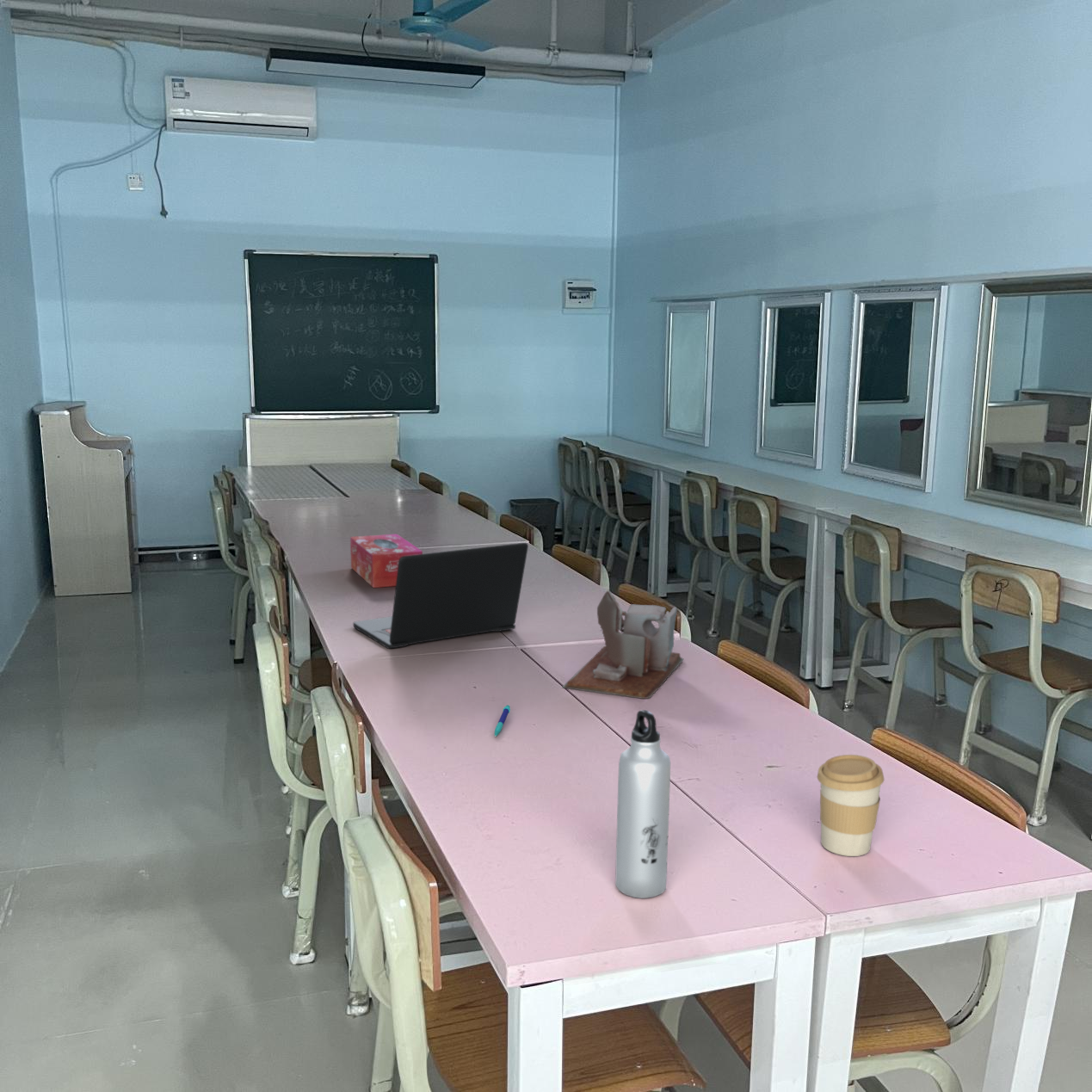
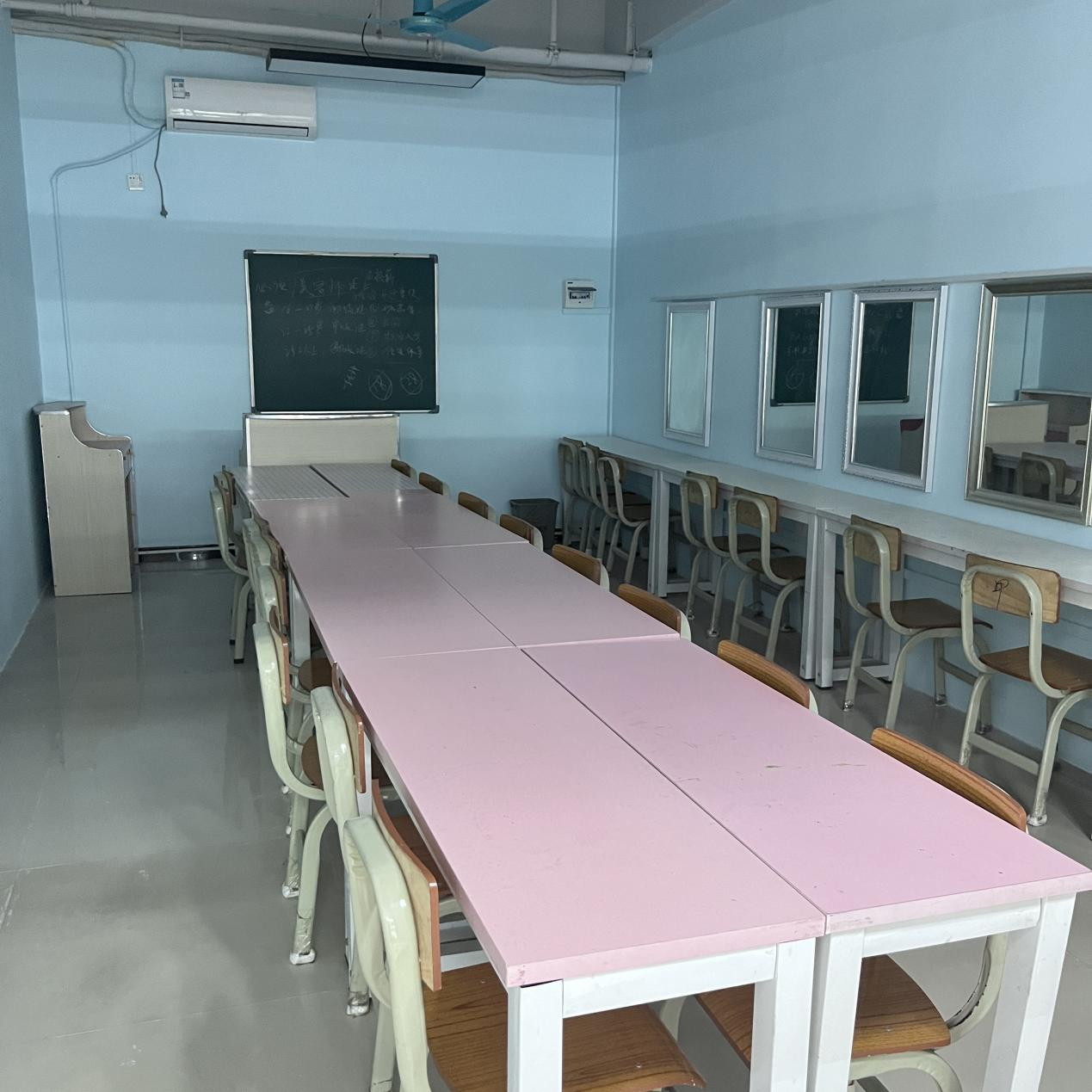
- laptop [352,542,529,650]
- water bottle [614,709,671,899]
- desk organizer [562,590,685,700]
- tissue box [349,534,423,589]
- pen [494,704,511,737]
- coffee cup [817,754,885,857]
